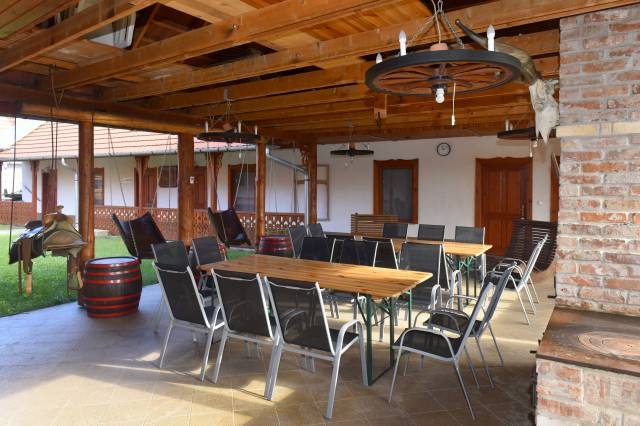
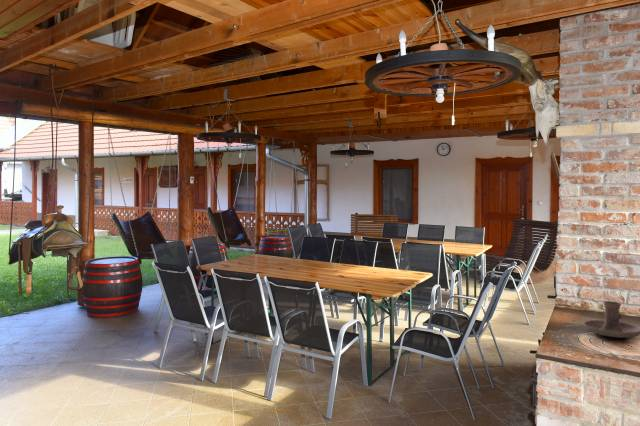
+ candle holder [583,300,640,339]
